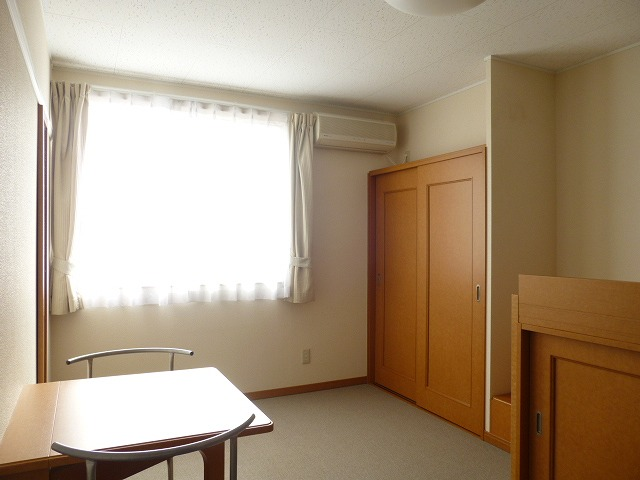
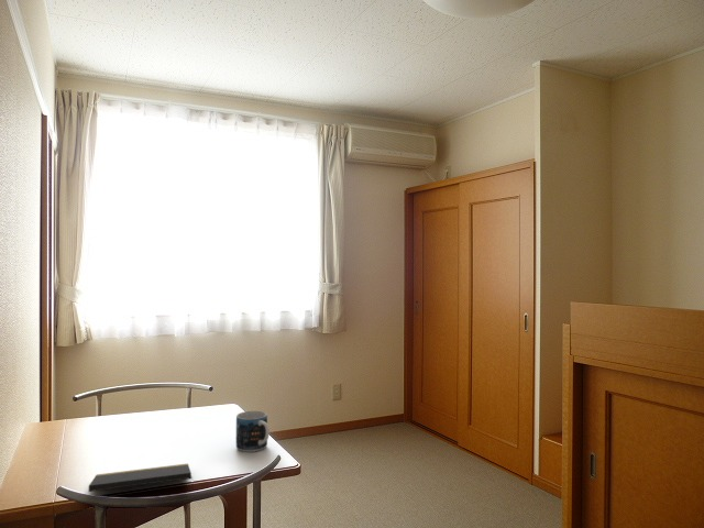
+ mug [235,410,271,453]
+ notepad [88,463,195,493]
